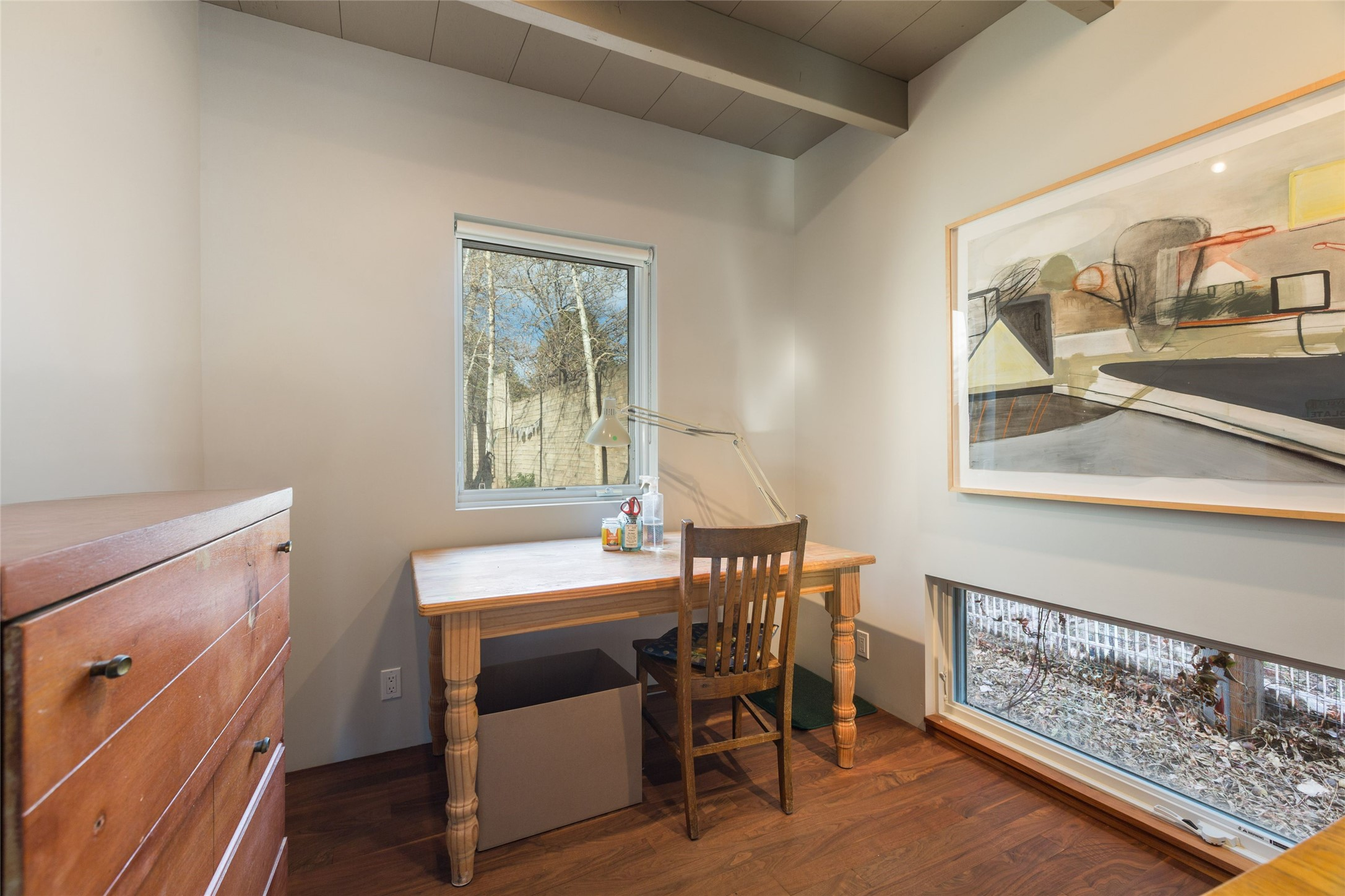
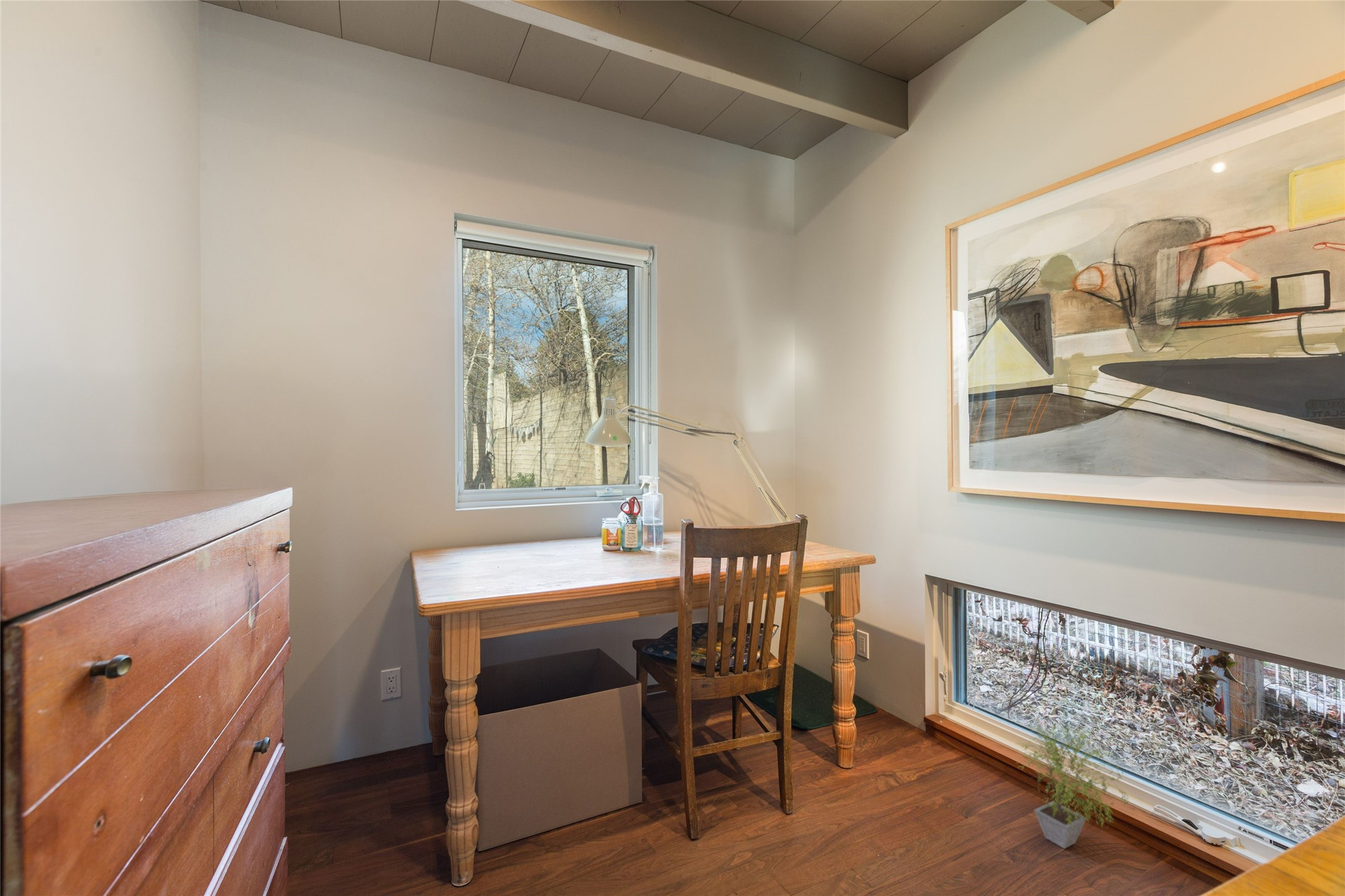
+ potted plant [1010,719,1130,850]
